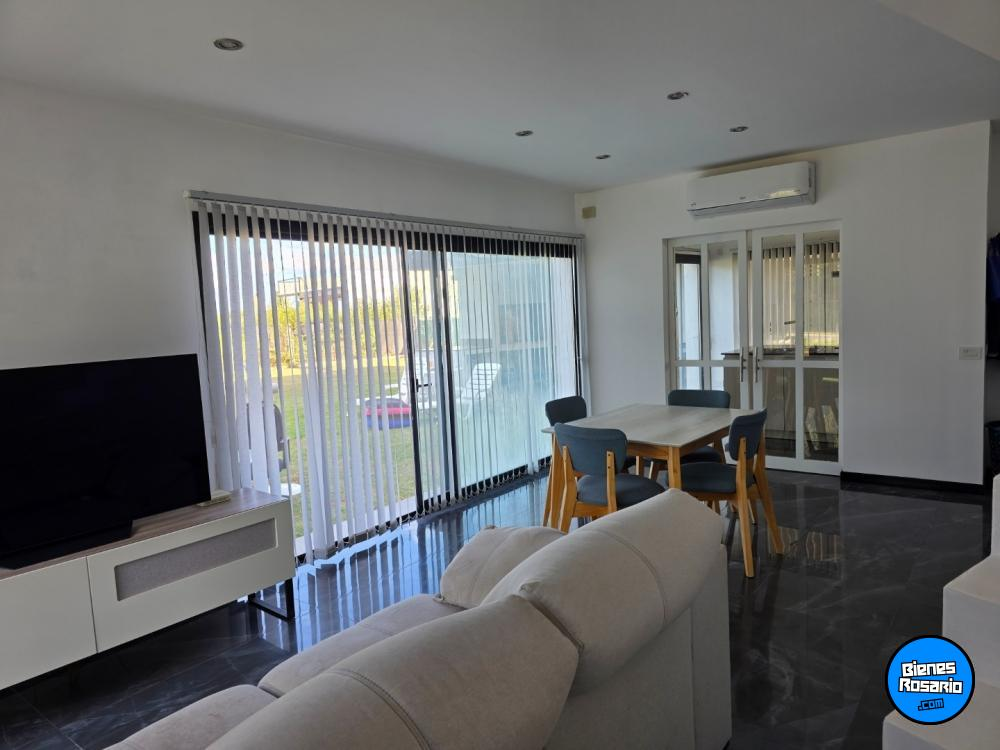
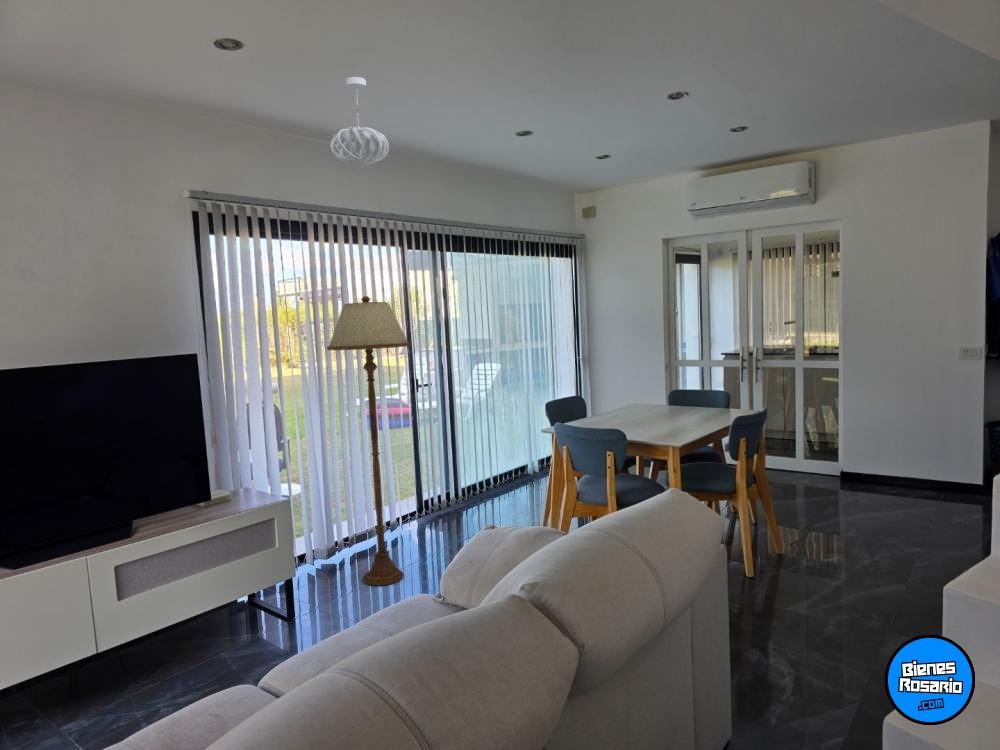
+ floor lamp [326,295,411,587]
+ pendant light [329,76,390,169]
